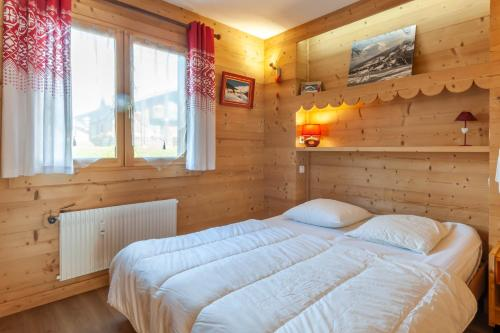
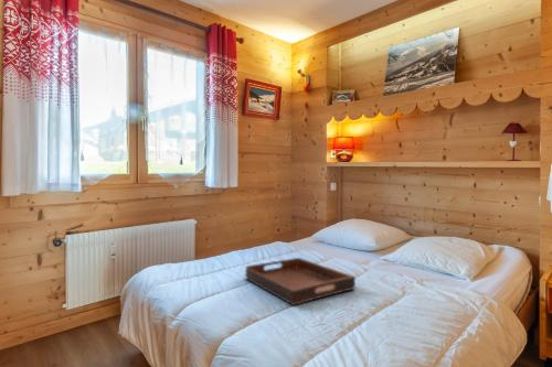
+ serving tray [244,257,357,306]
